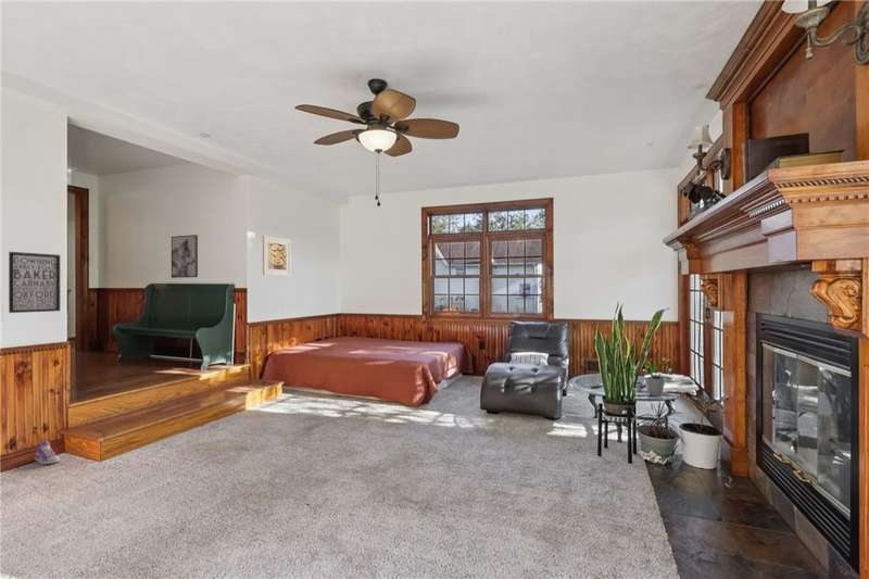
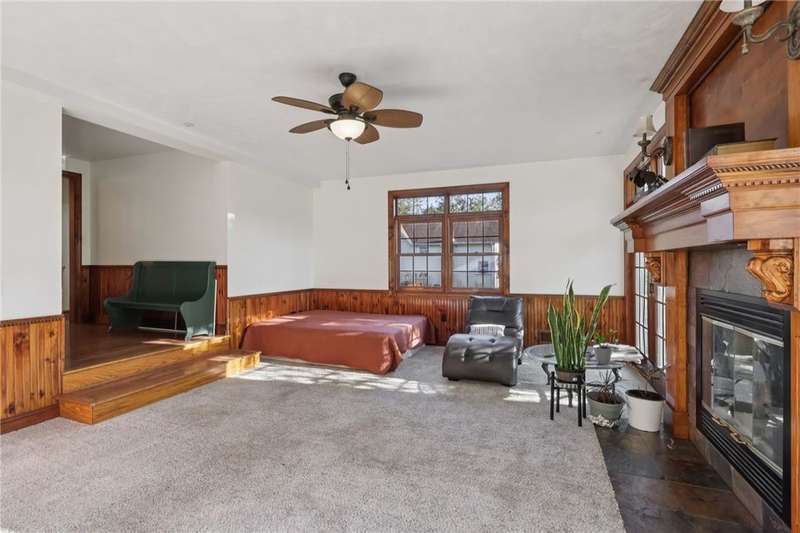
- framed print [262,235,291,277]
- wall art [171,234,199,279]
- wall art [8,251,61,314]
- sneaker [34,440,61,465]
